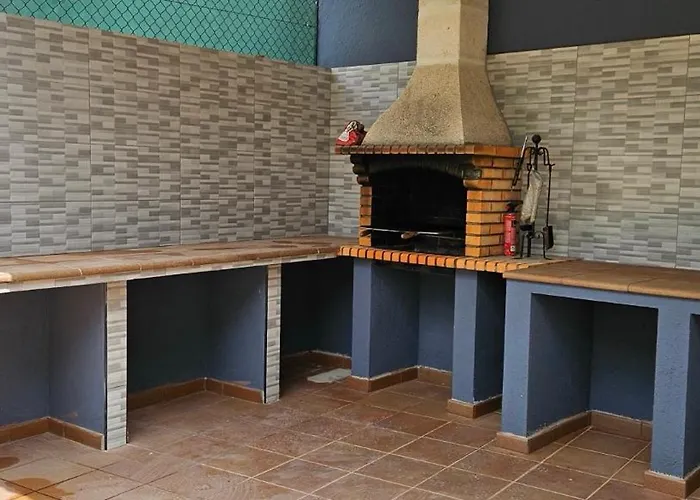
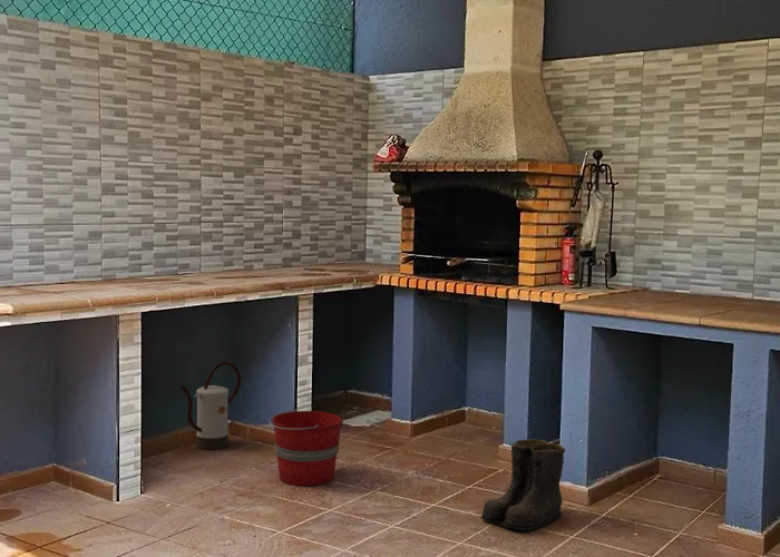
+ bucket [267,408,343,487]
+ boots [479,439,566,531]
+ watering can [179,361,242,450]
